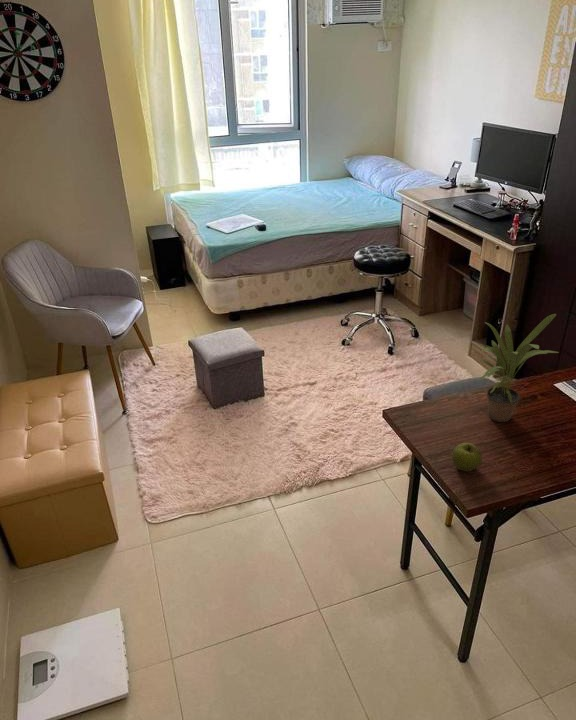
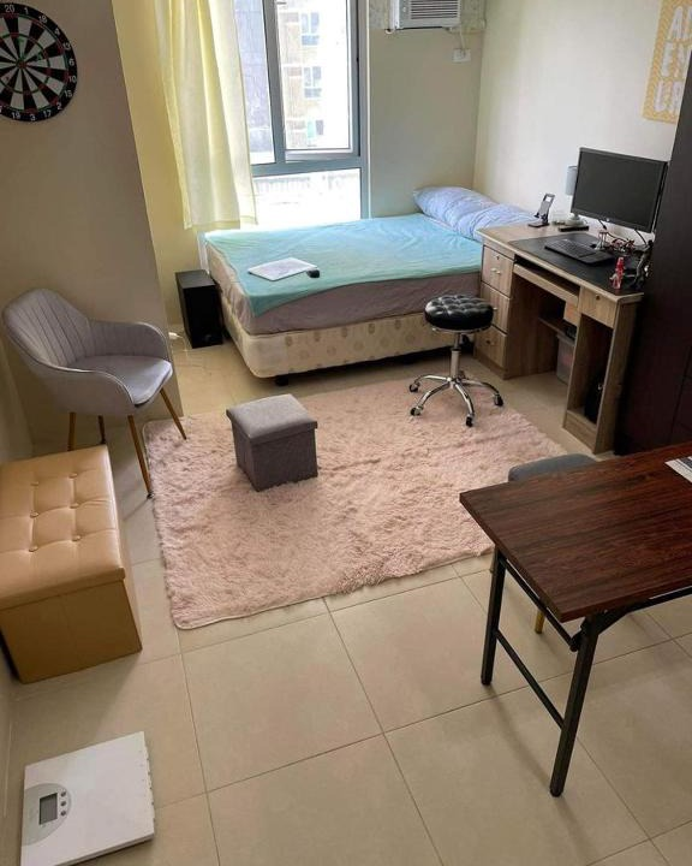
- potted plant [477,313,560,423]
- apple [451,442,483,472]
